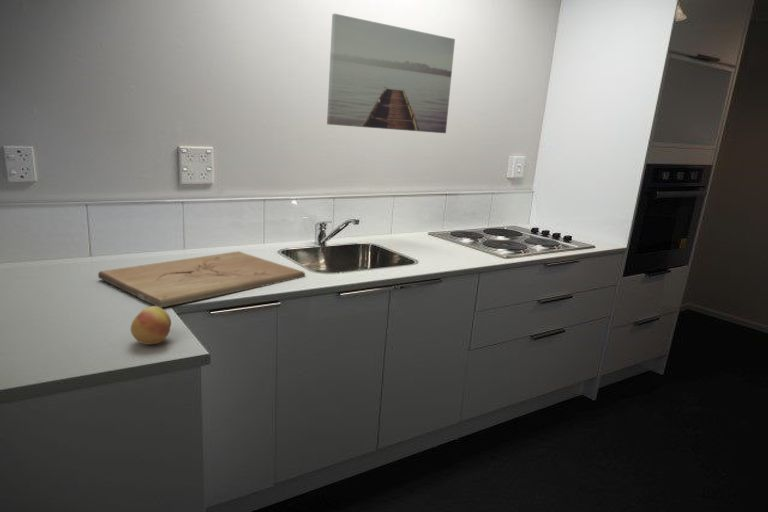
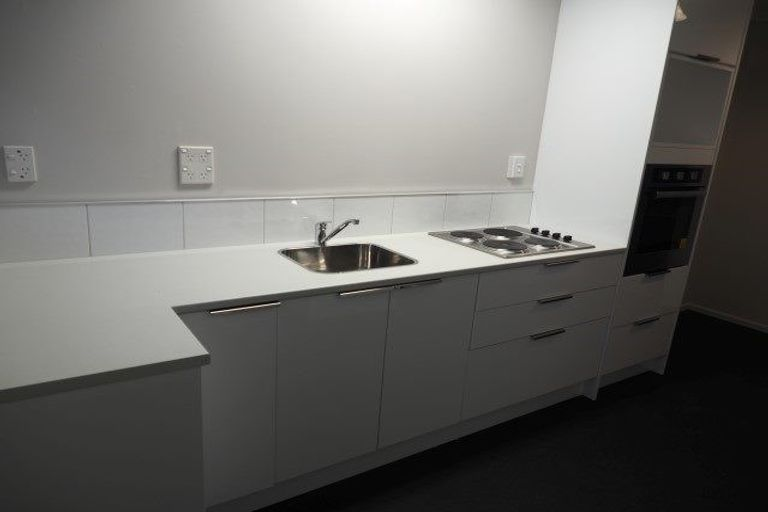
- wall art [326,13,456,134]
- cutting board [97,250,306,308]
- fruit [130,305,172,345]
